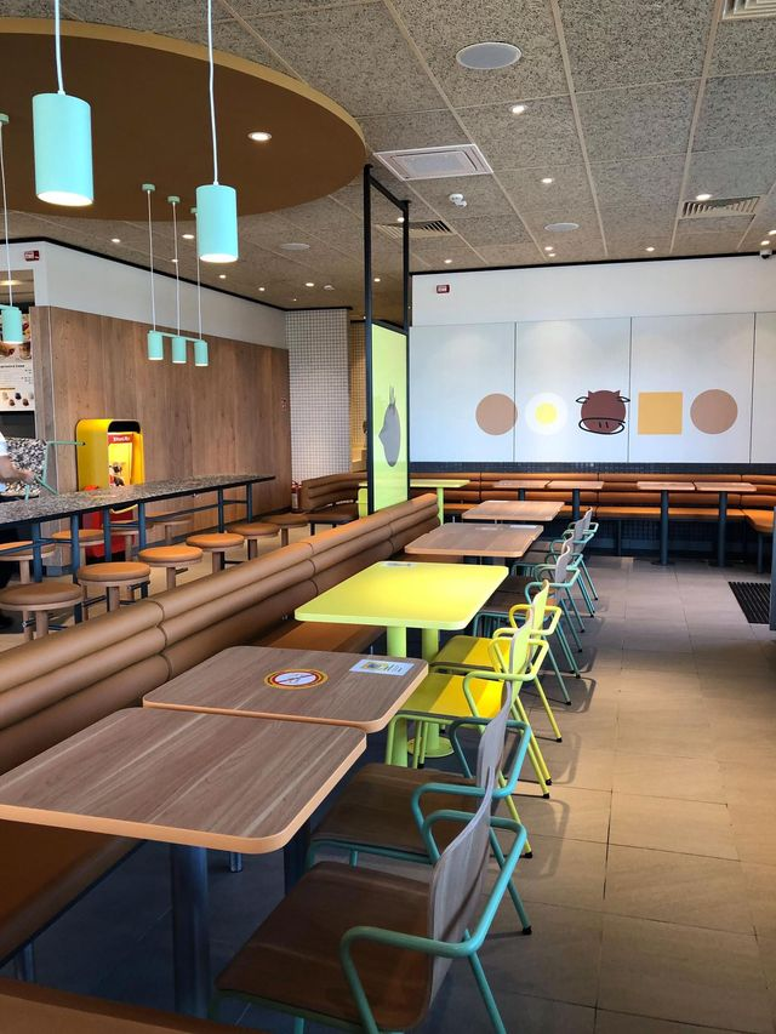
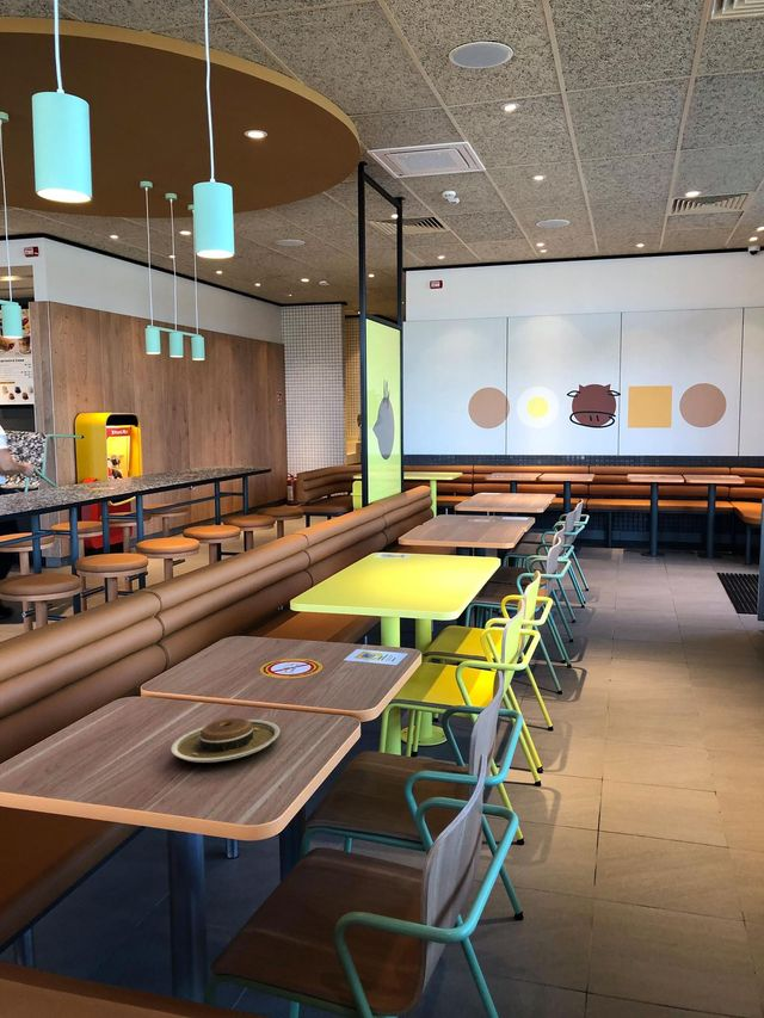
+ plate [171,717,281,764]
